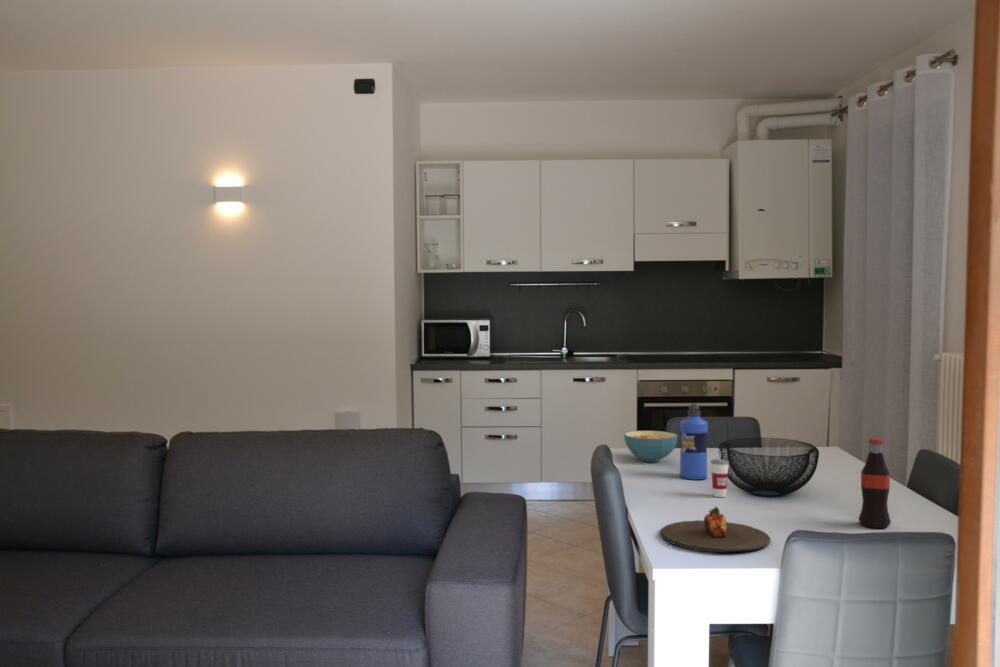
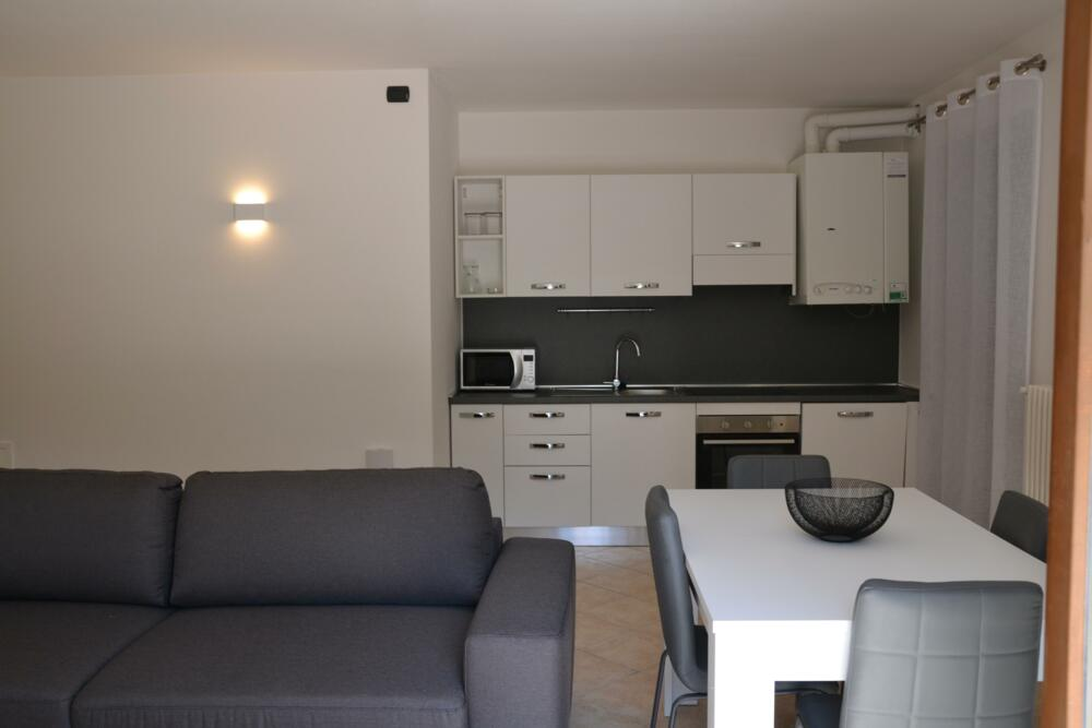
- water bottle [679,403,709,481]
- plate [659,506,771,553]
- bottle [857,437,892,529]
- cereal bowl [623,430,679,463]
- cup [710,448,730,498]
